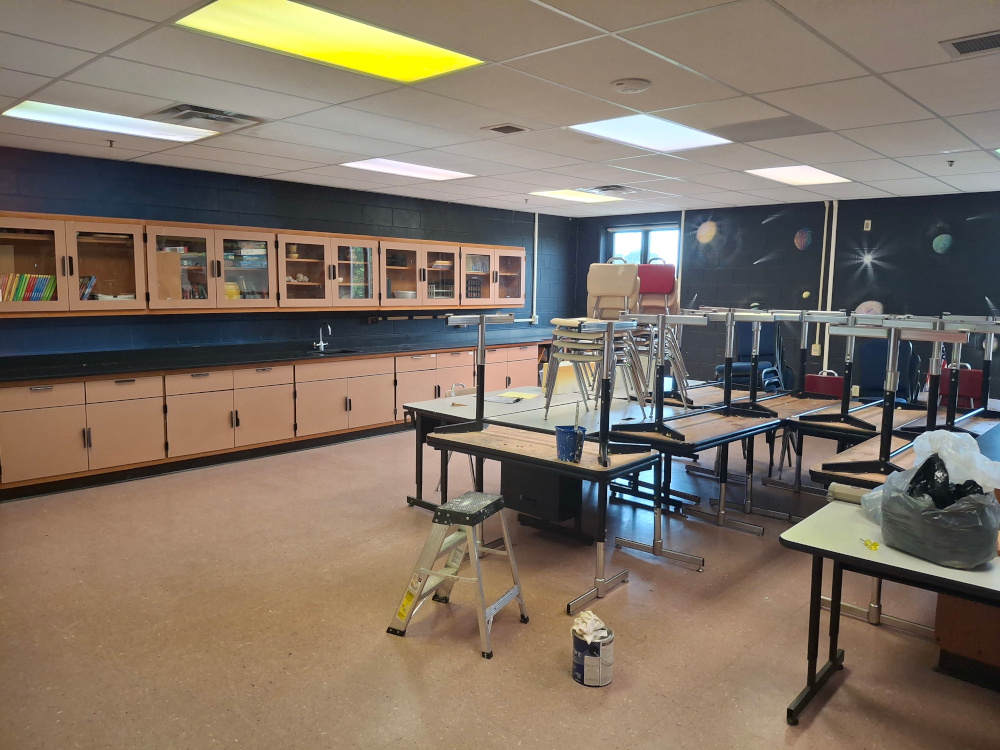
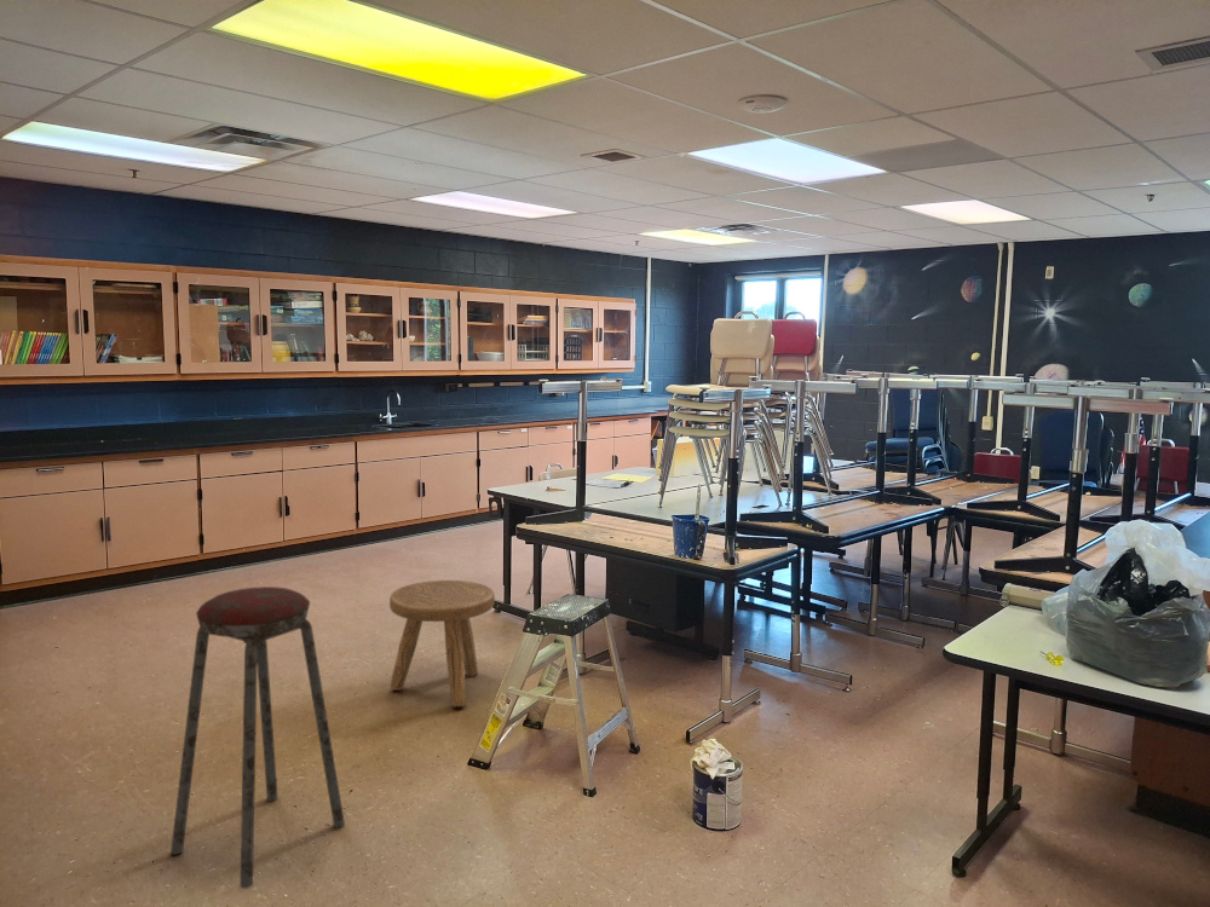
+ stool [388,579,496,707]
+ music stool [169,585,346,889]
